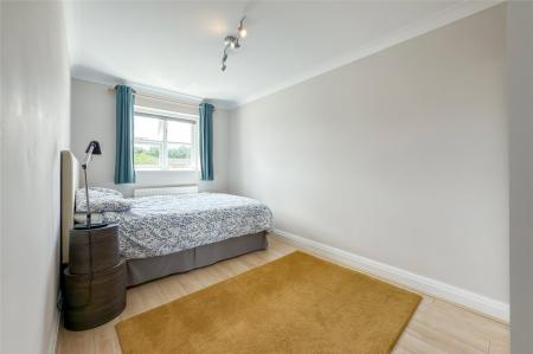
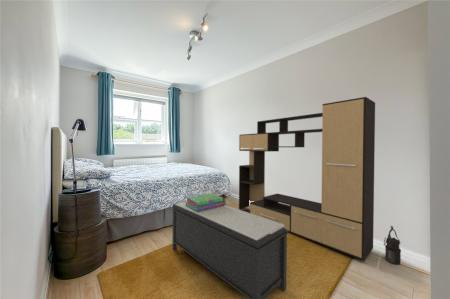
+ stack of books [185,192,226,212]
+ bench [171,200,290,299]
+ media console [238,96,376,261]
+ lantern [383,225,402,266]
